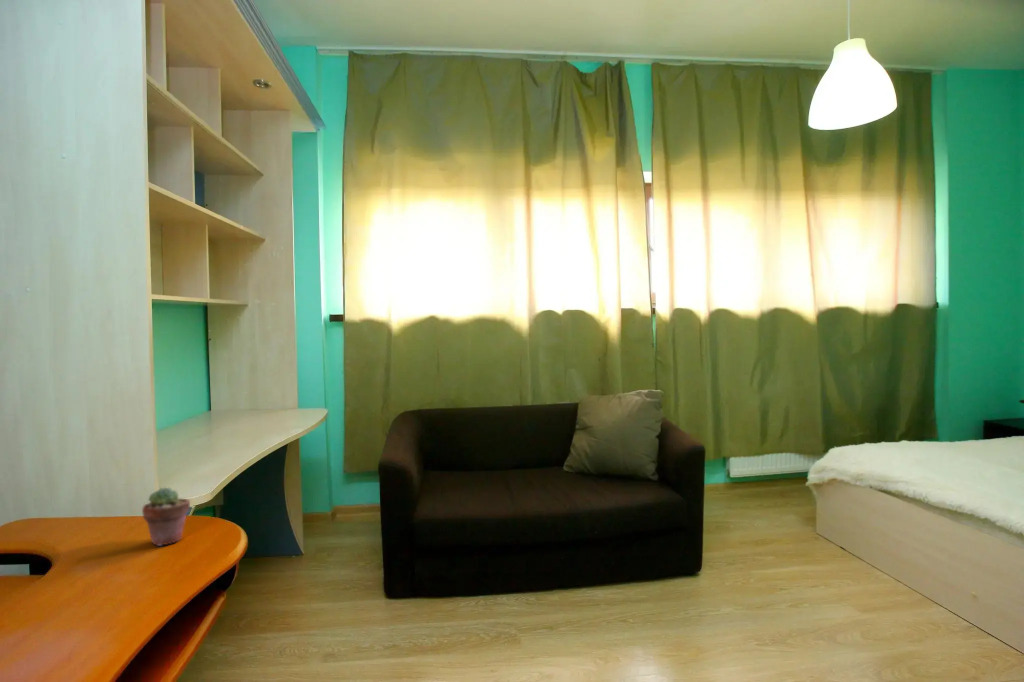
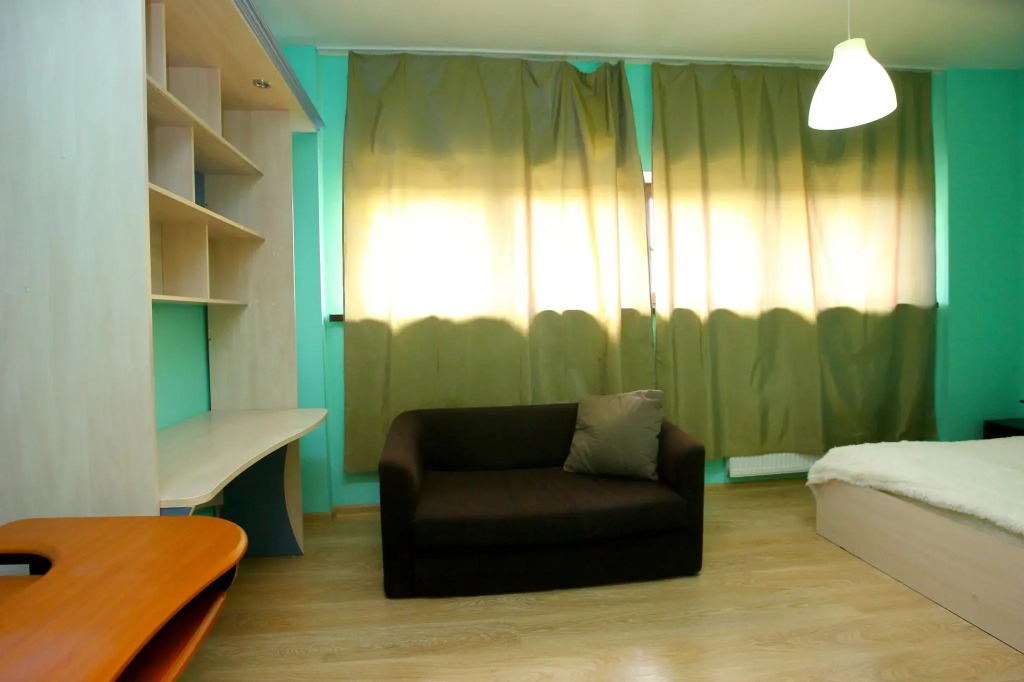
- potted succulent [141,487,191,547]
